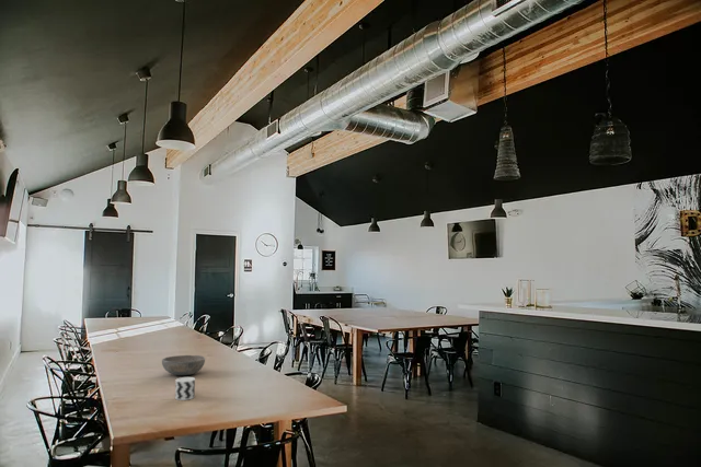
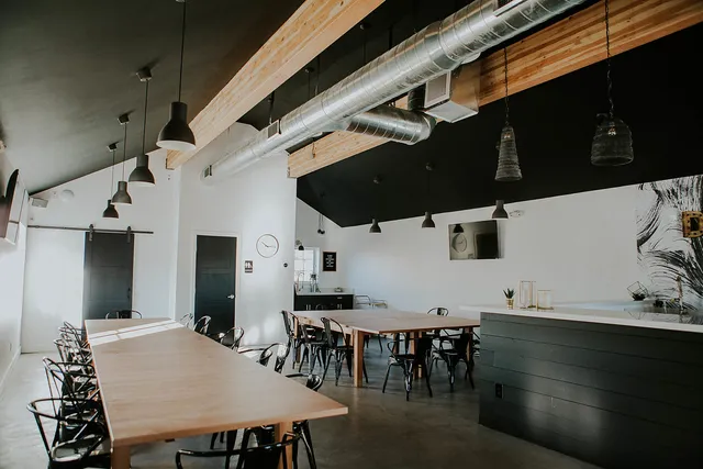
- bowl [161,354,206,376]
- cup [174,376,196,401]
